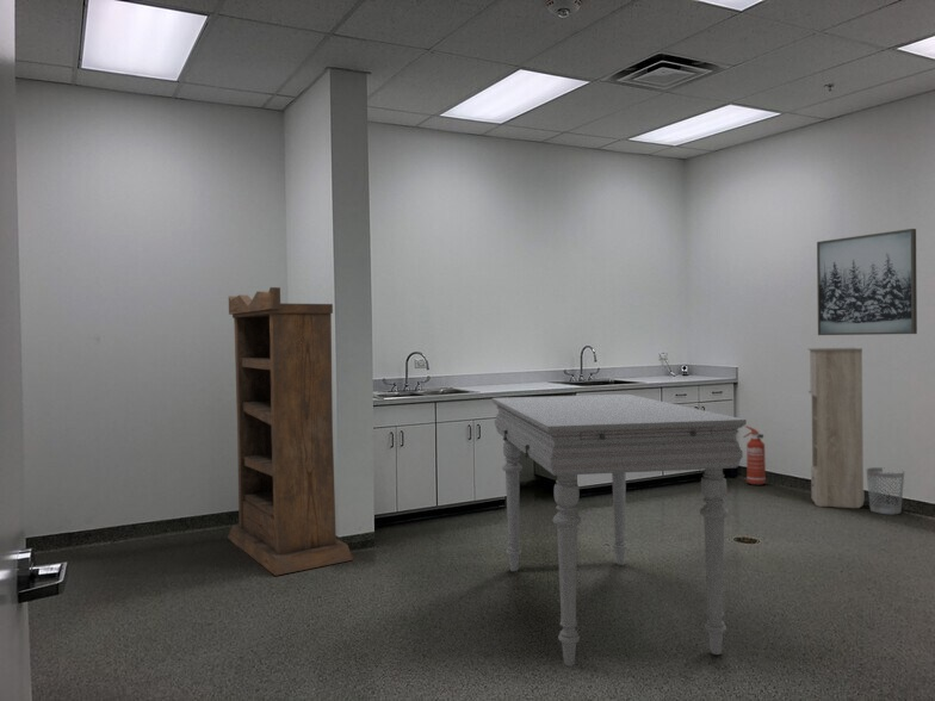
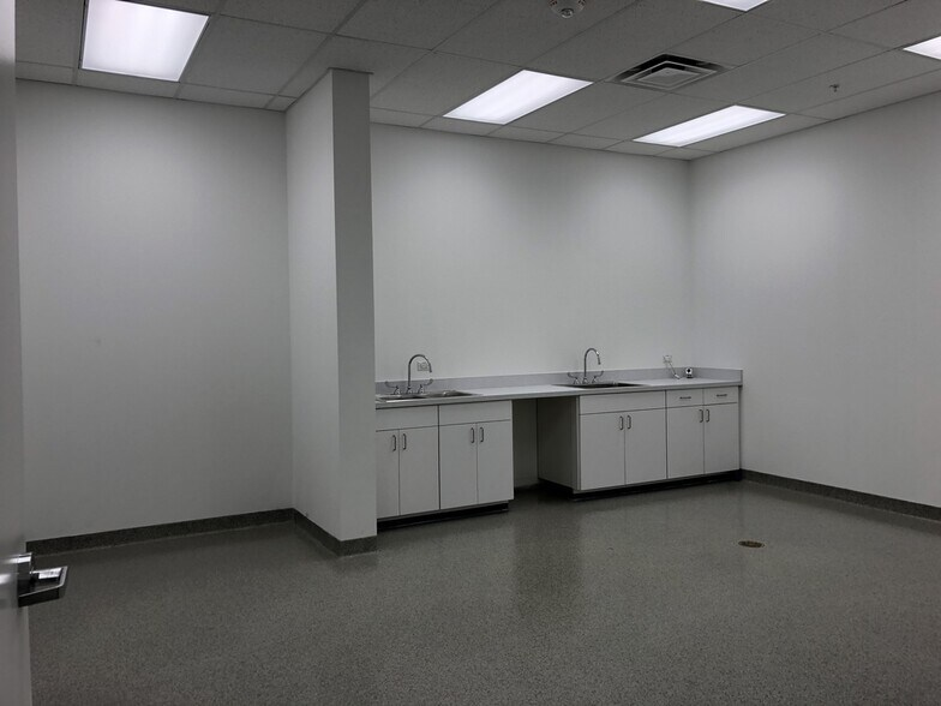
- wall art [816,228,918,336]
- storage cabinet [806,347,865,509]
- bookshelf [227,286,354,577]
- wastebasket [866,466,905,515]
- fire extinguisher [742,424,767,486]
- dining table [491,393,748,668]
